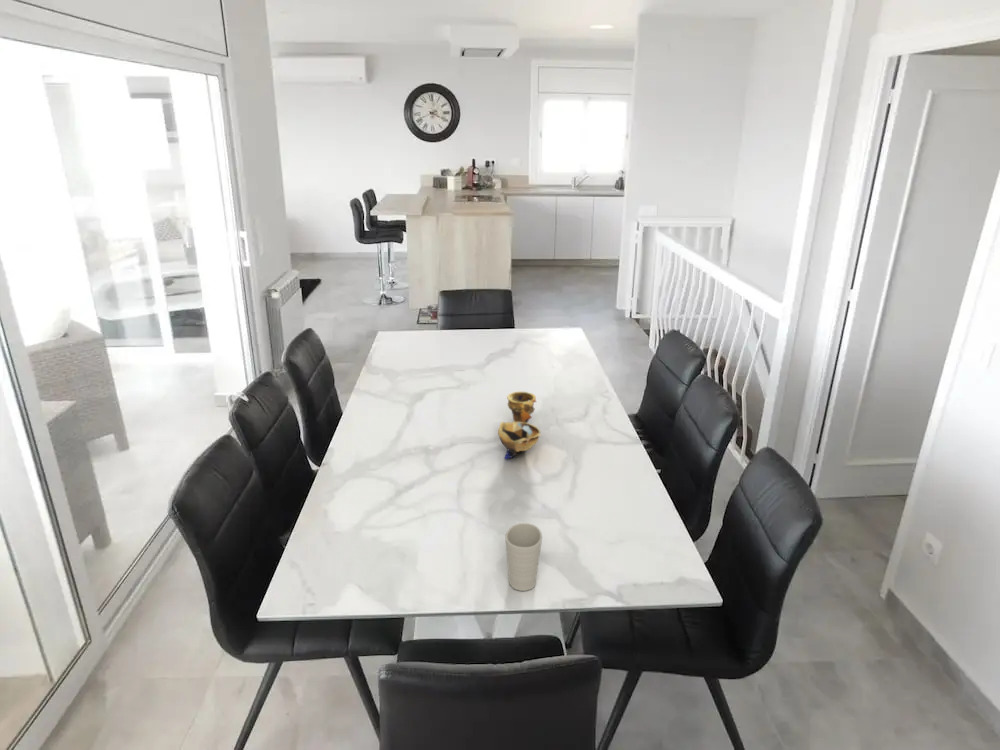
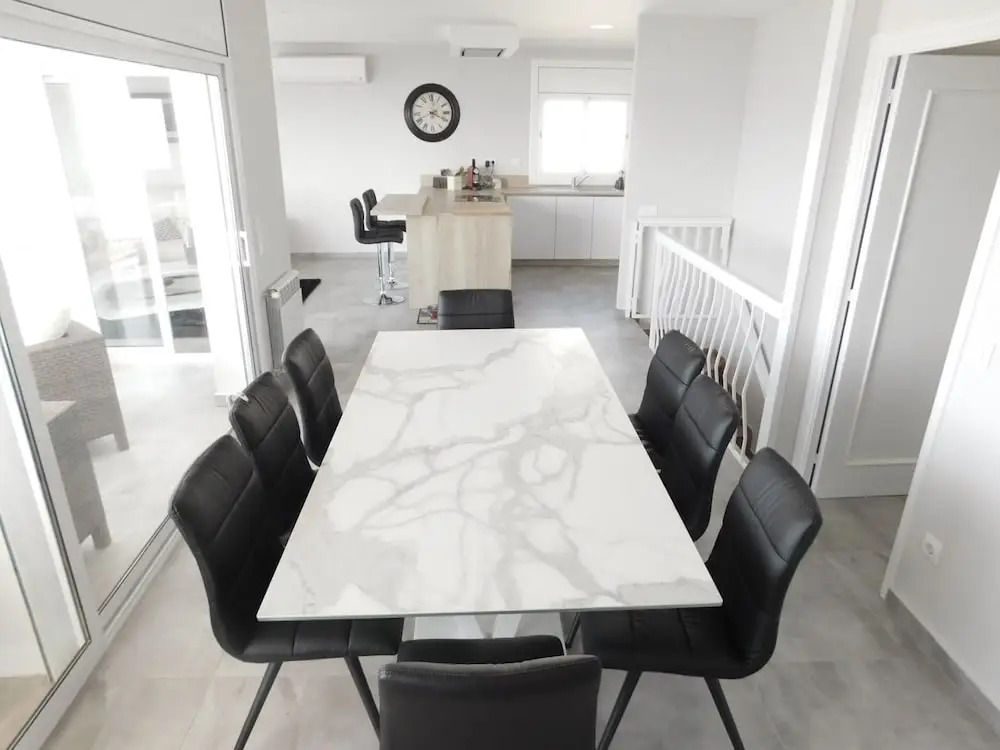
- cup [504,522,543,592]
- decorative bowl [497,391,542,460]
